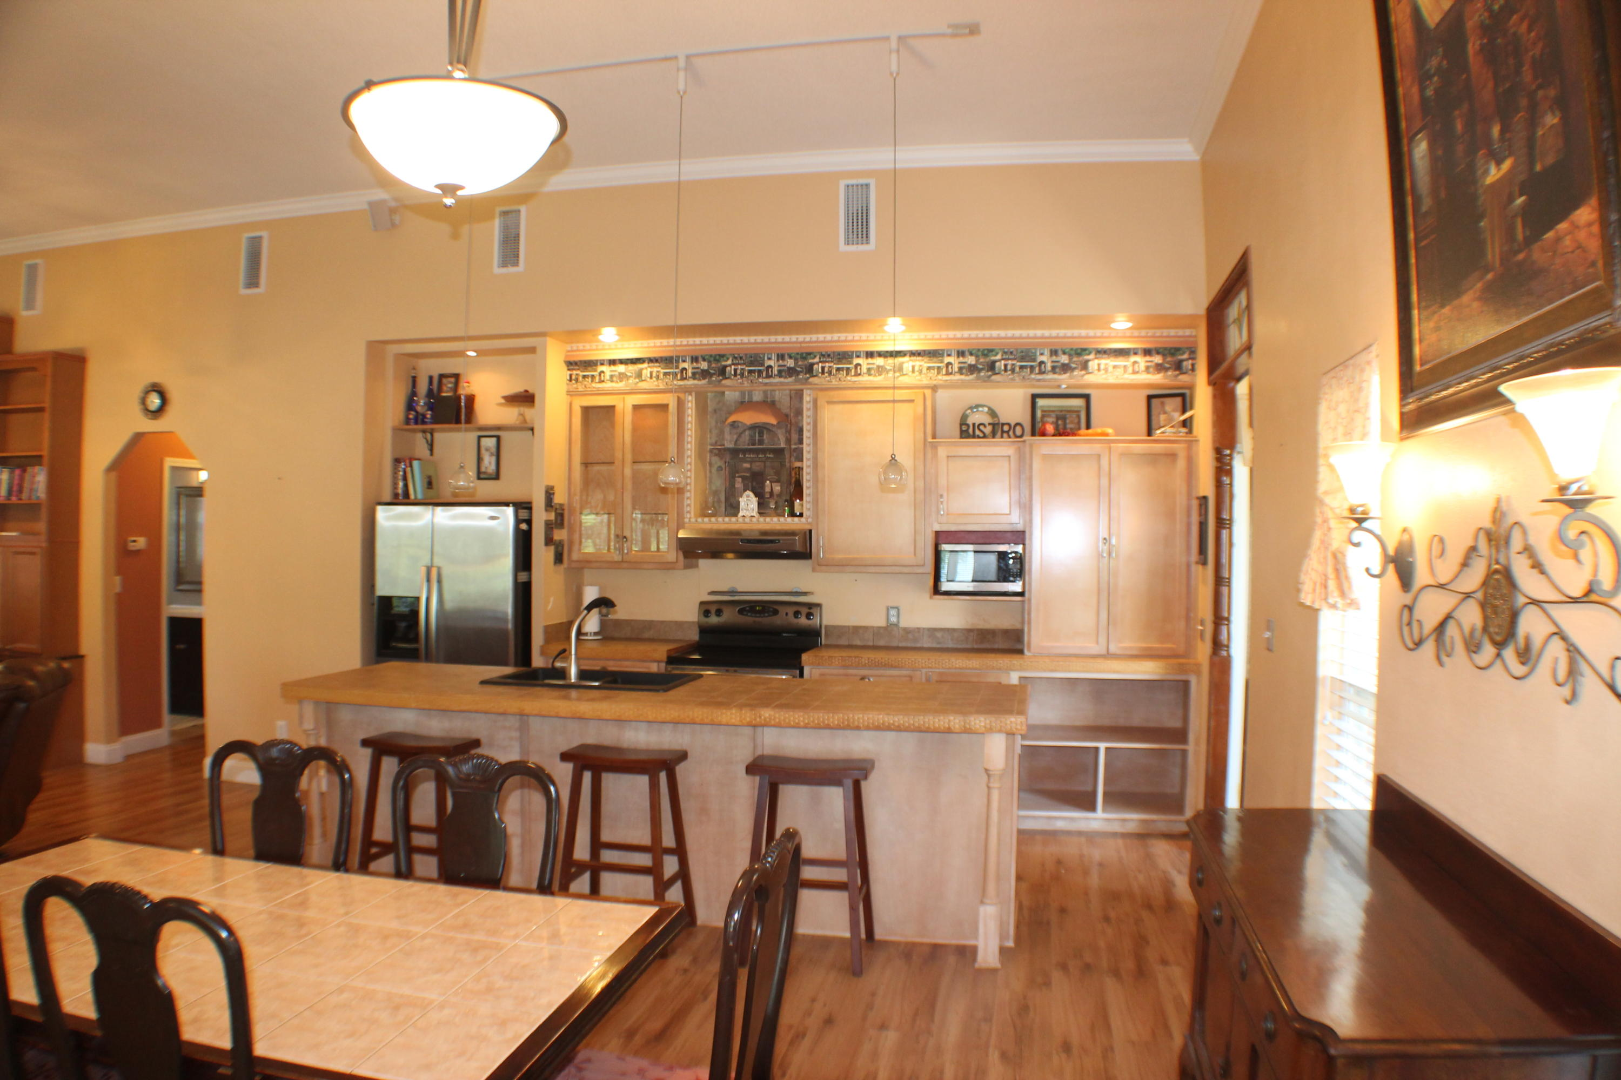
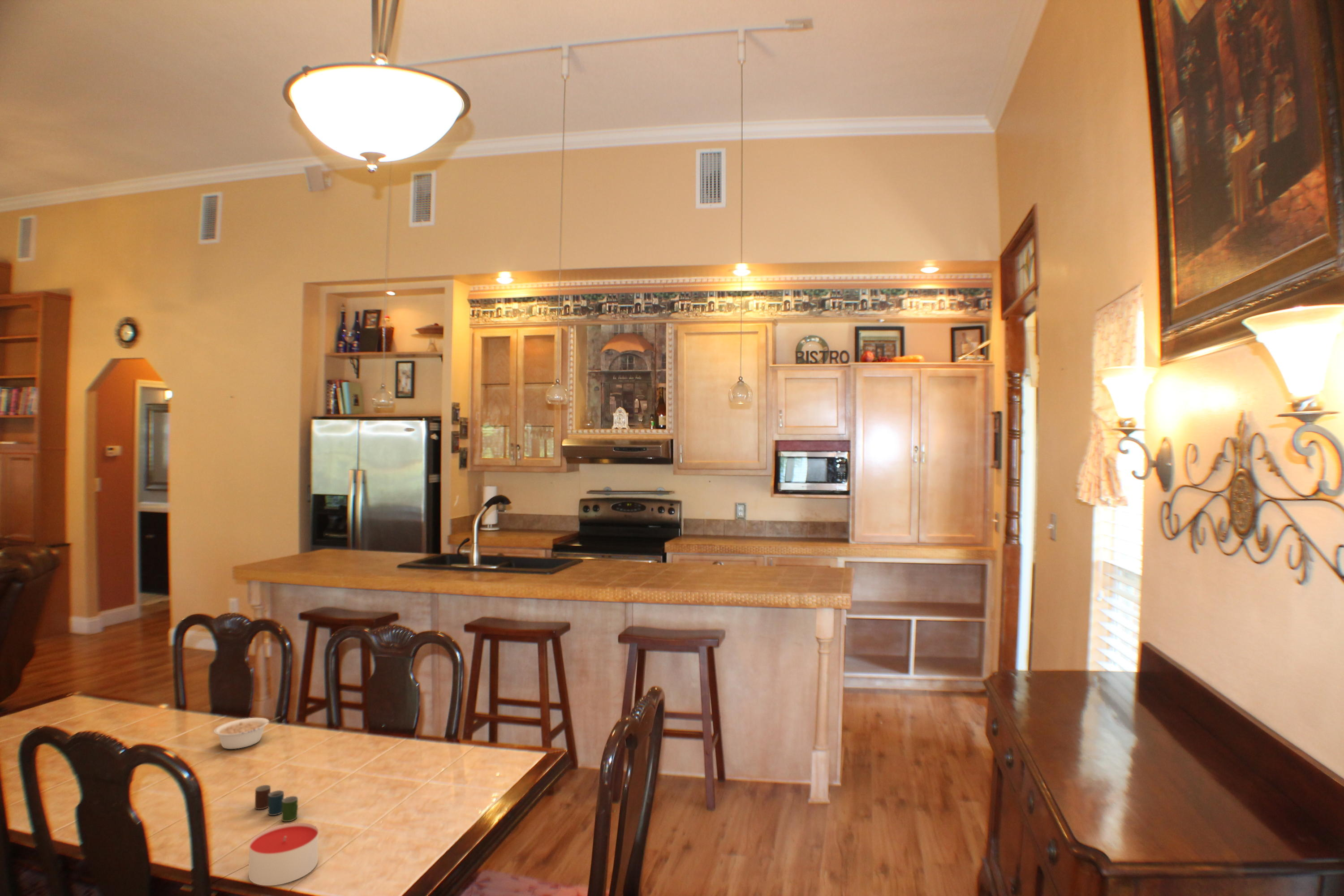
+ candle [248,822,319,886]
+ cup [254,784,298,822]
+ legume [213,716,280,750]
